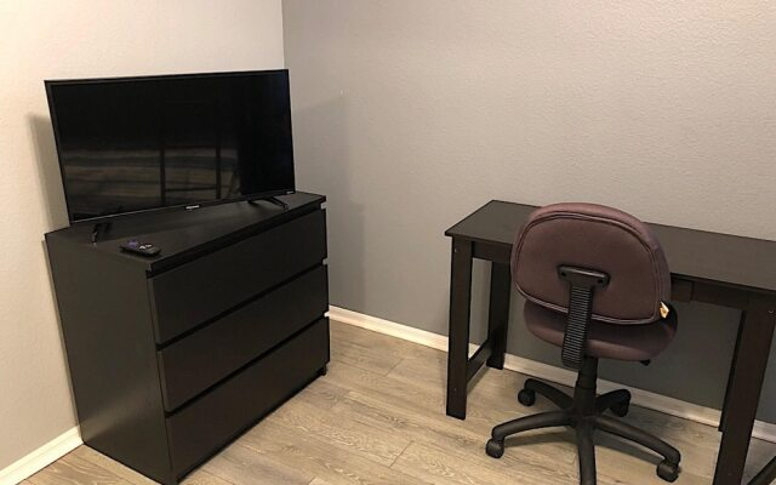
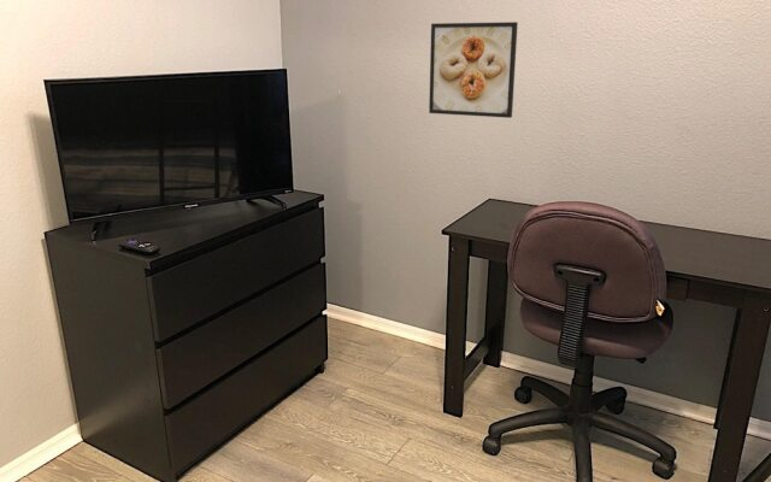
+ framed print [428,20,519,119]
